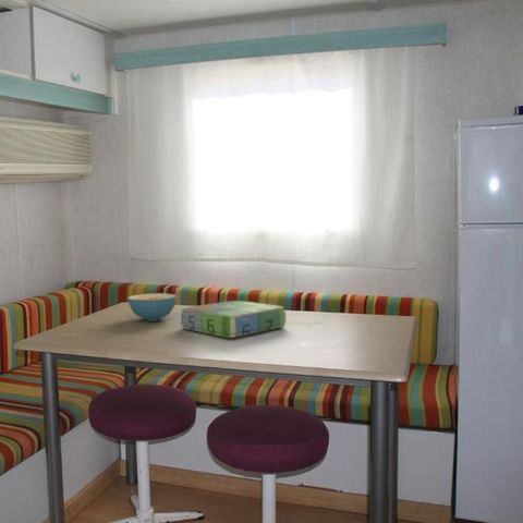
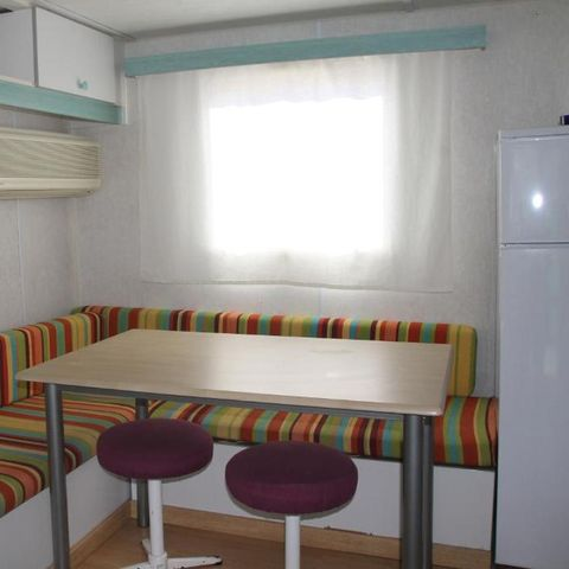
- cereal bowl [127,292,178,323]
- board game [180,300,287,339]
